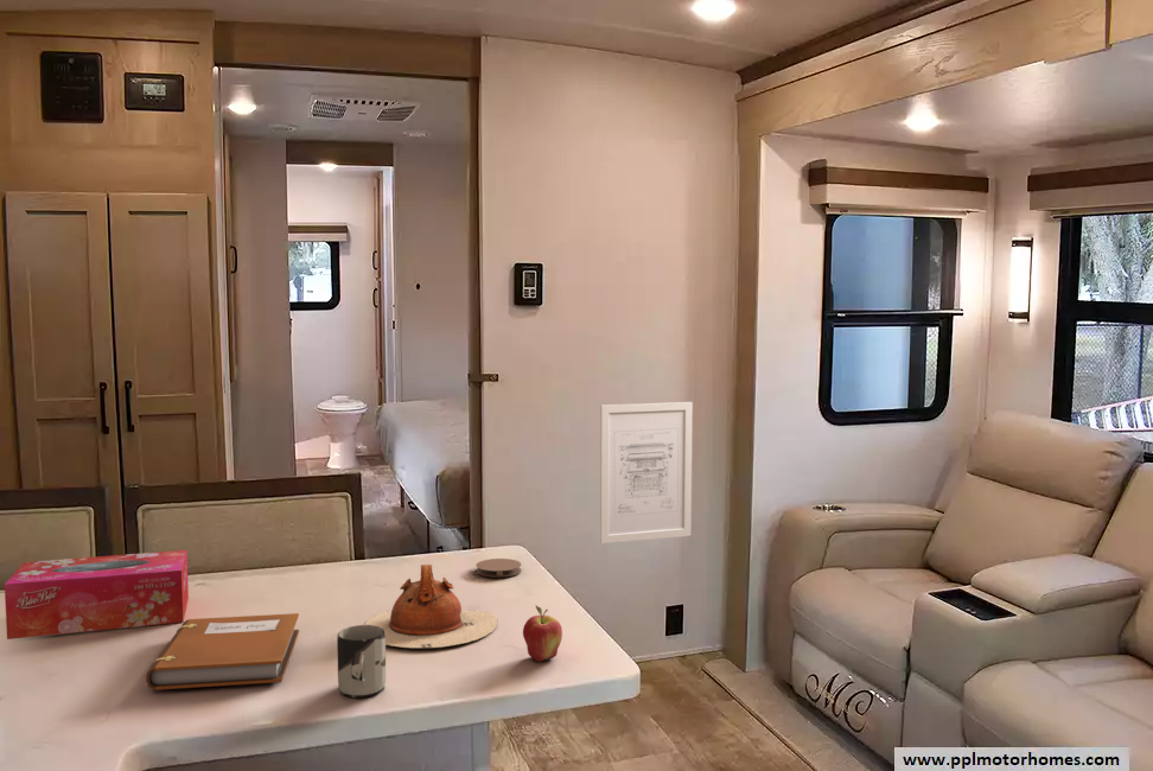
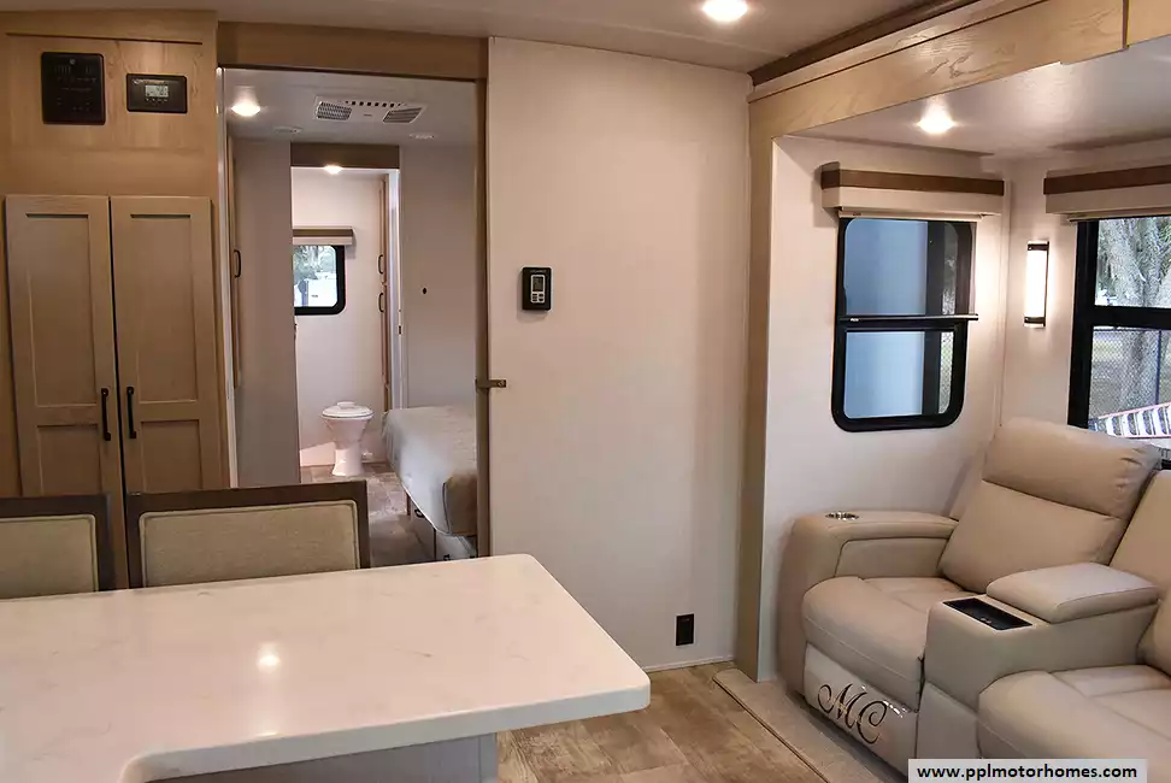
- wall art [599,401,694,544]
- notebook [145,612,300,690]
- coaster [474,557,523,579]
- teapot [363,563,499,649]
- cup [336,624,387,700]
- fruit [522,605,563,663]
- tissue box [4,549,190,641]
